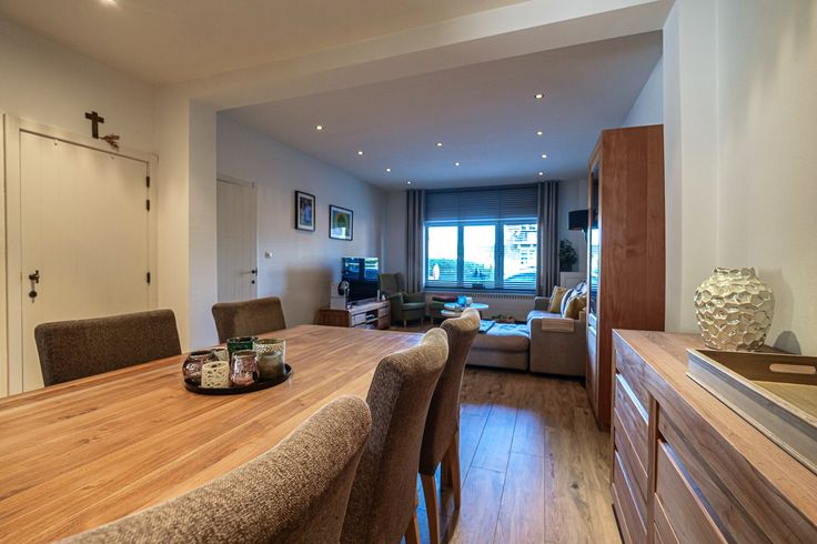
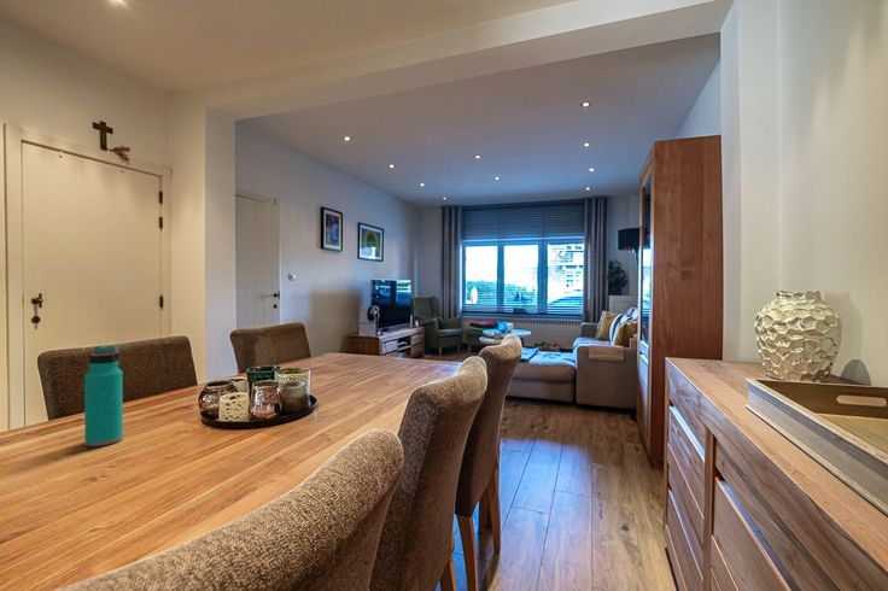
+ water bottle [83,344,124,447]
